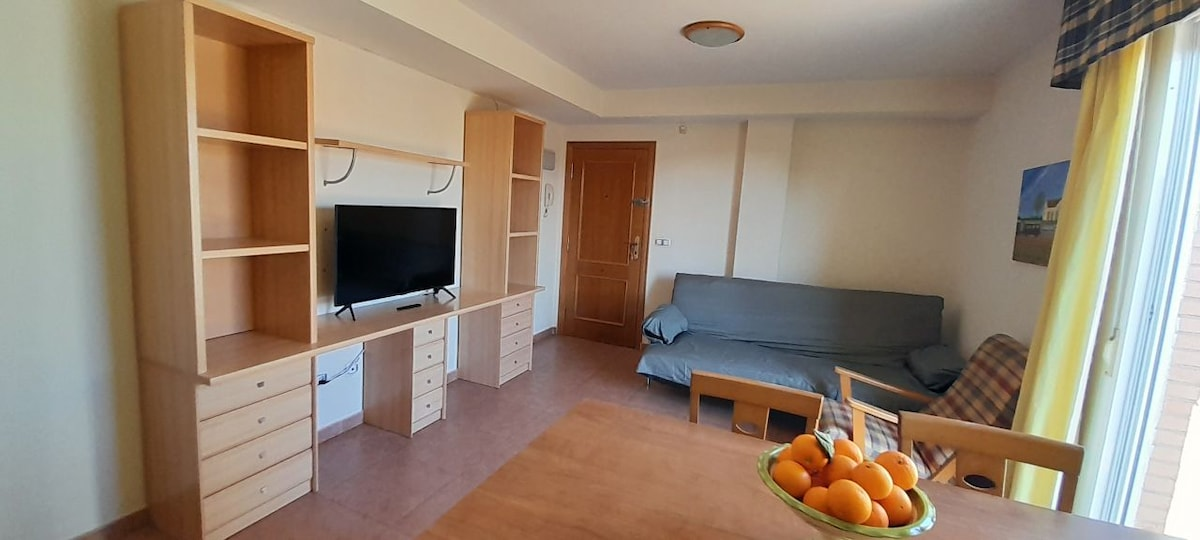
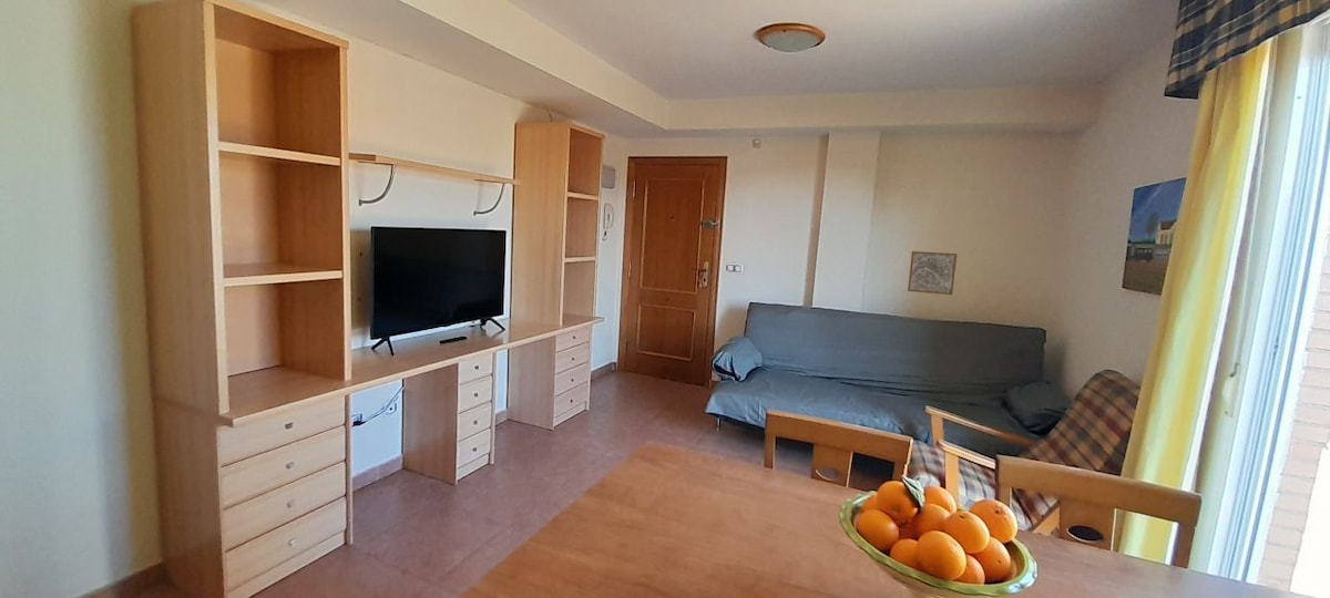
+ wall art [907,250,958,296]
